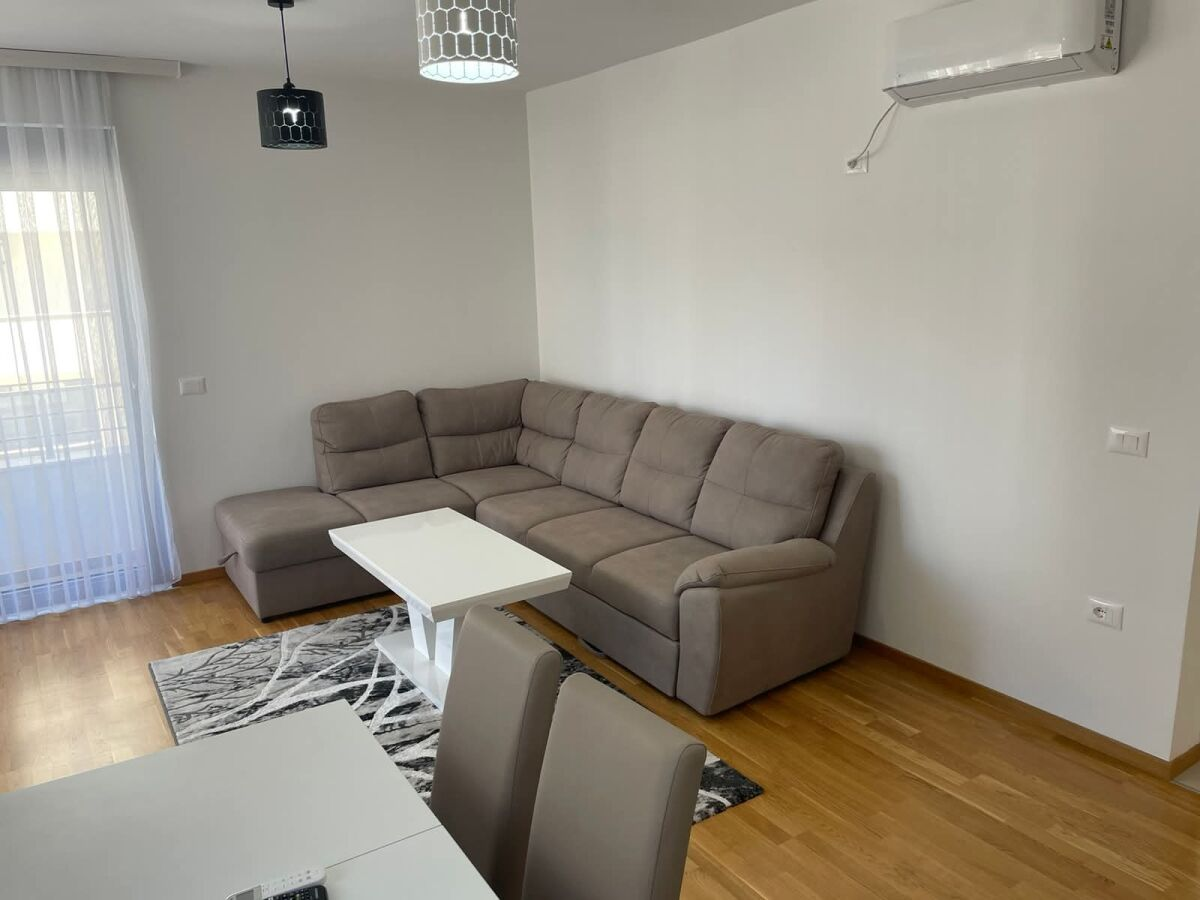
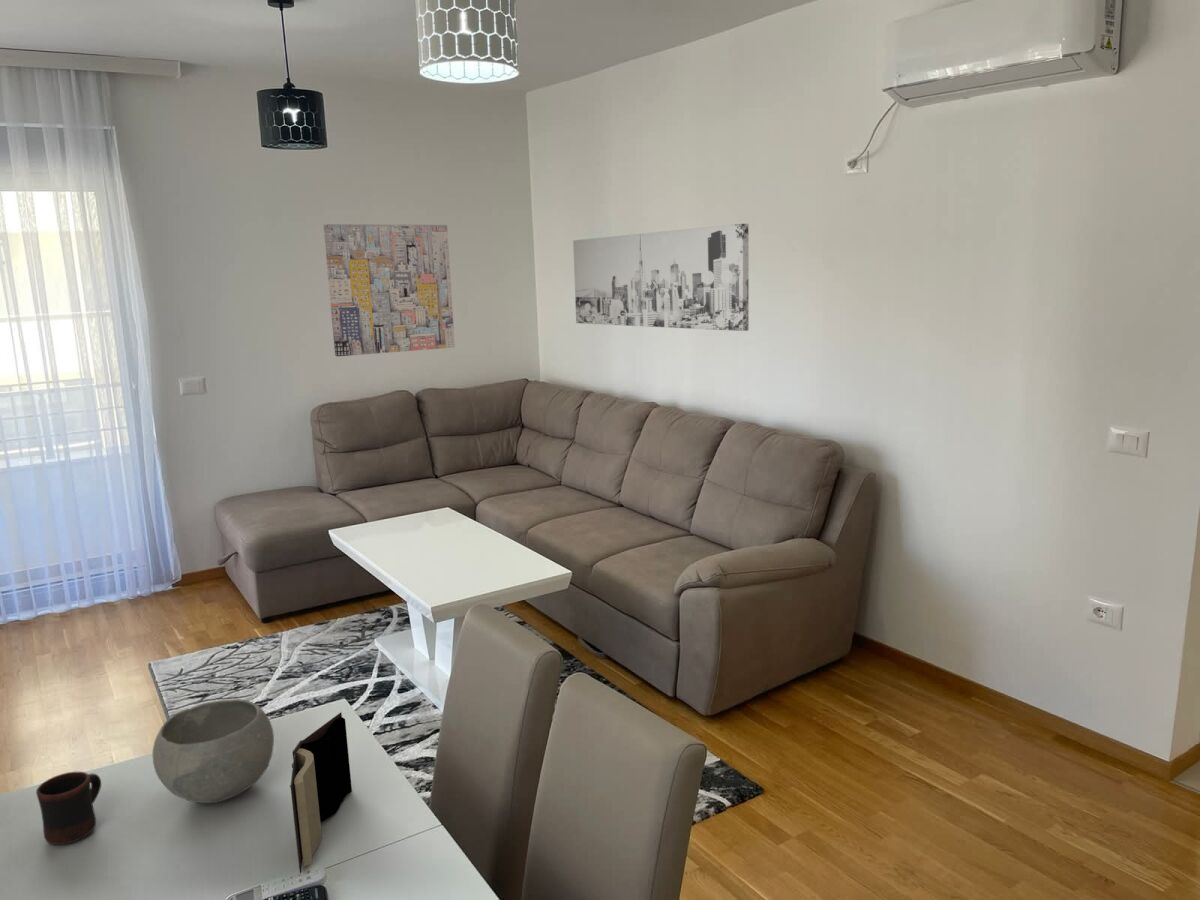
+ wall art [323,223,456,357]
+ wall art [572,223,750,332]
+ mug [35,771,102,846]
+ book [289,712,353,874]
+ bowl [151,698,275,804]
